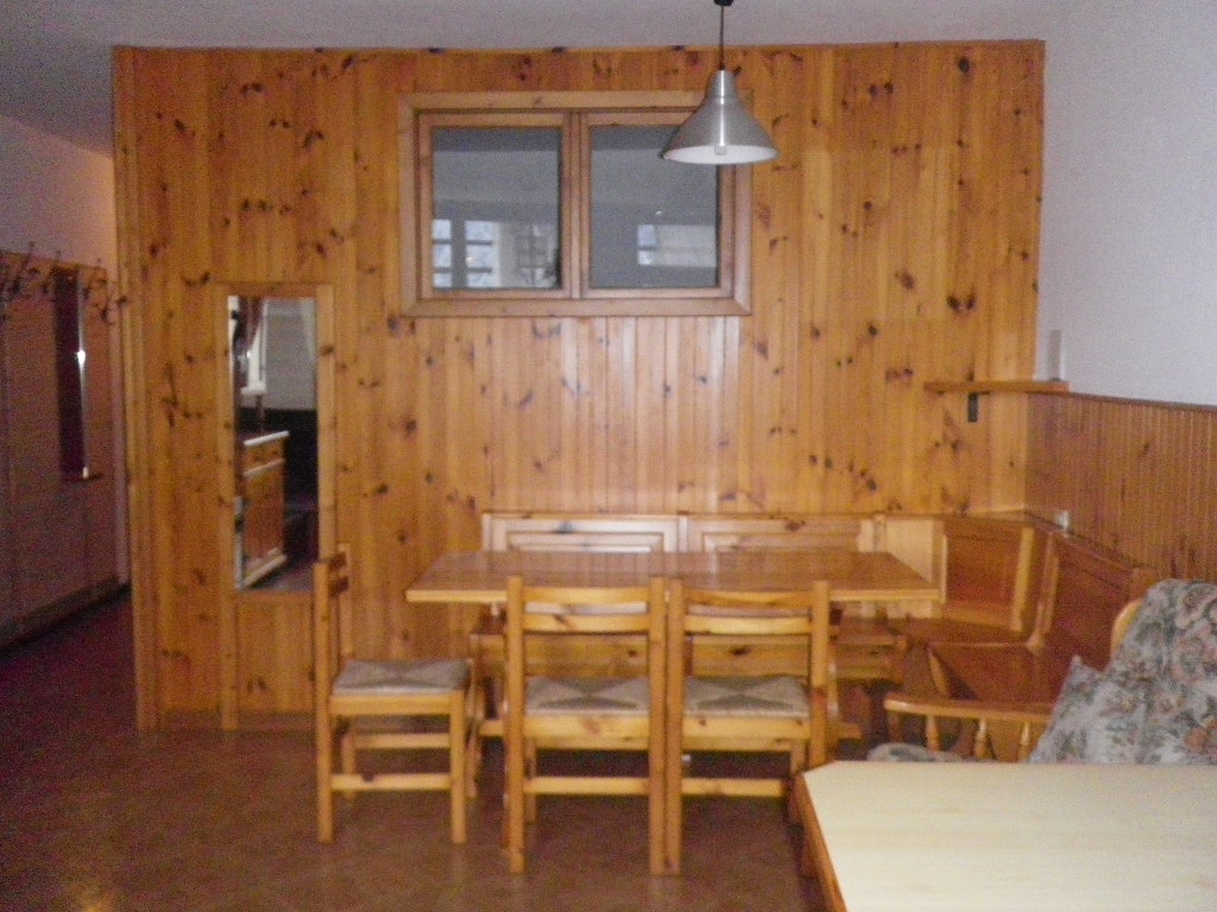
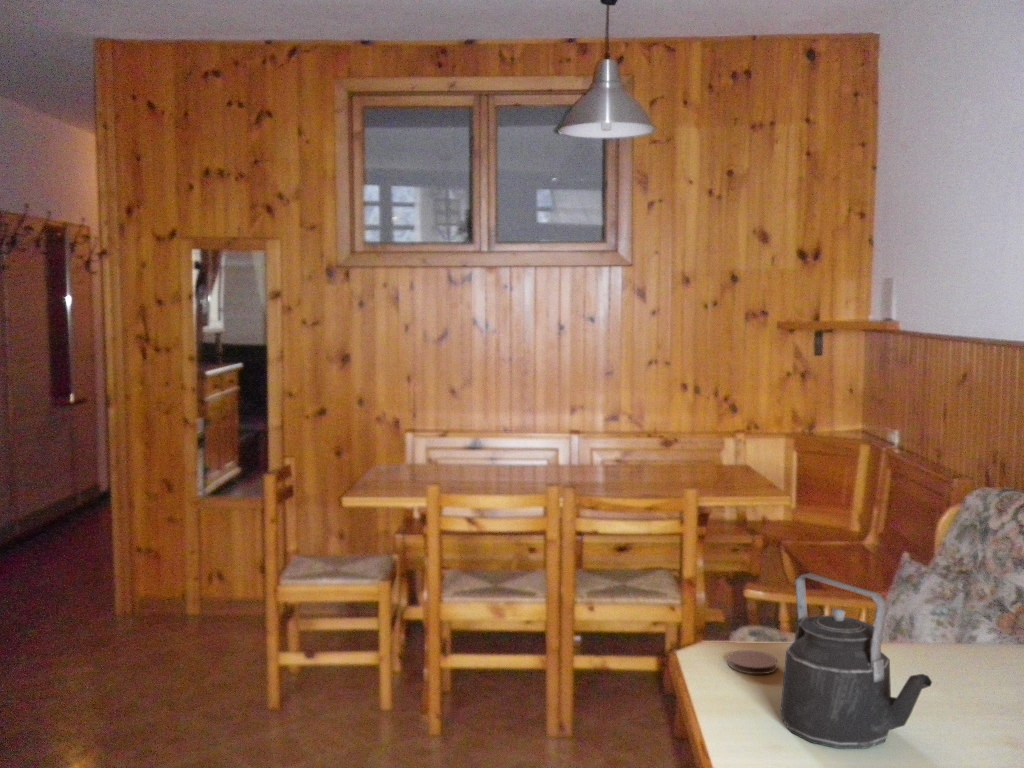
+ coaster [727,649,779,675]
+ kettle [780,572,933,750]
